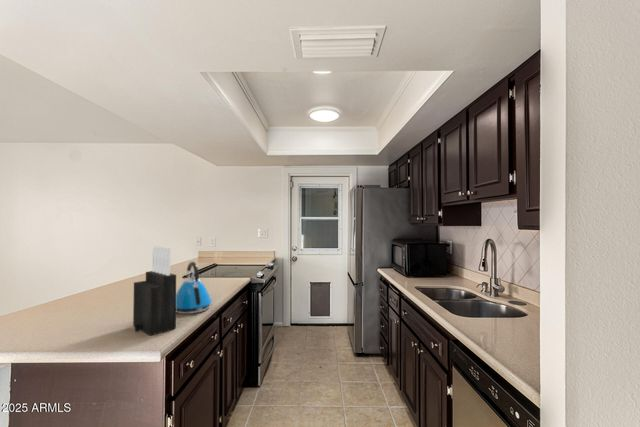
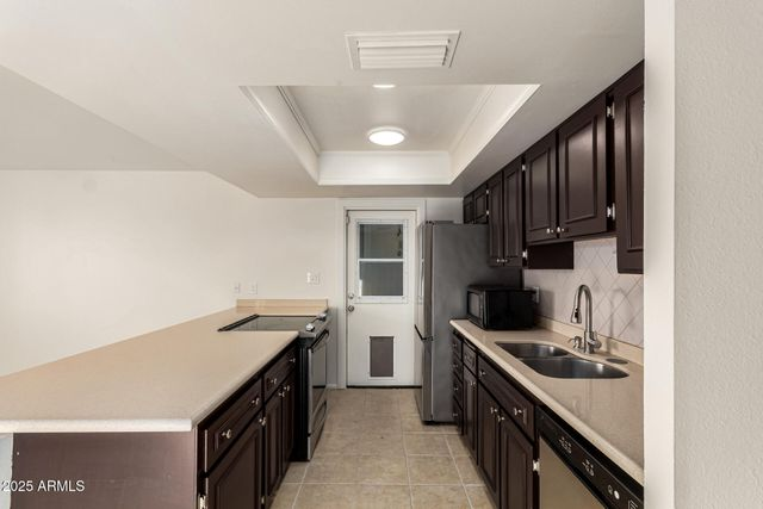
- knife block [132,245,177,337]
- kettle [176,261,213,315]
